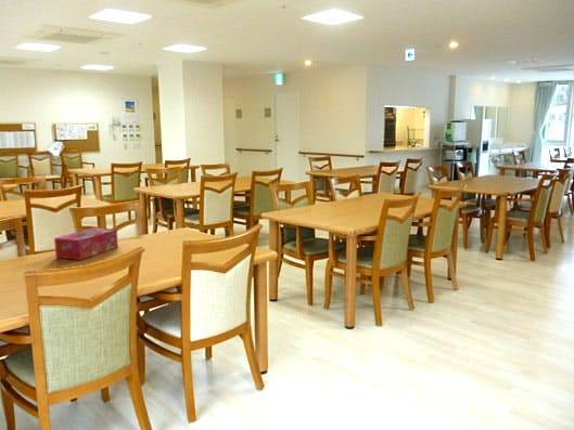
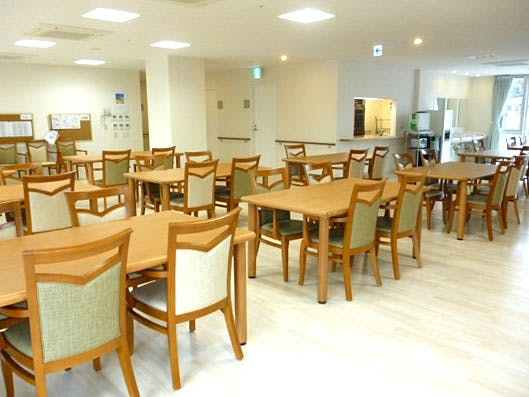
- tissue box [53,226,119,261]
